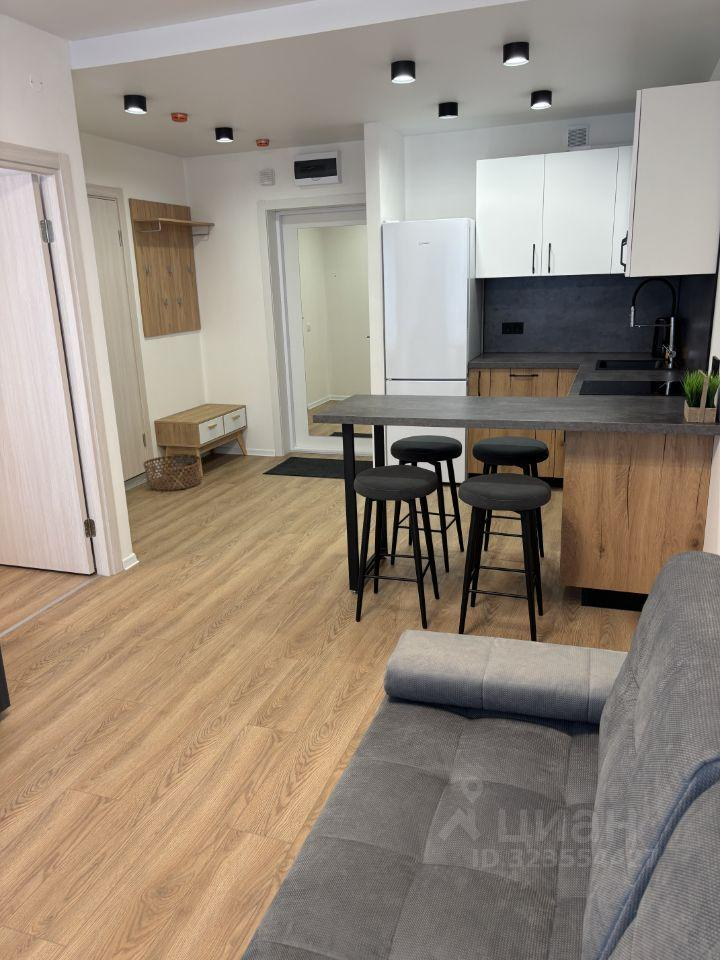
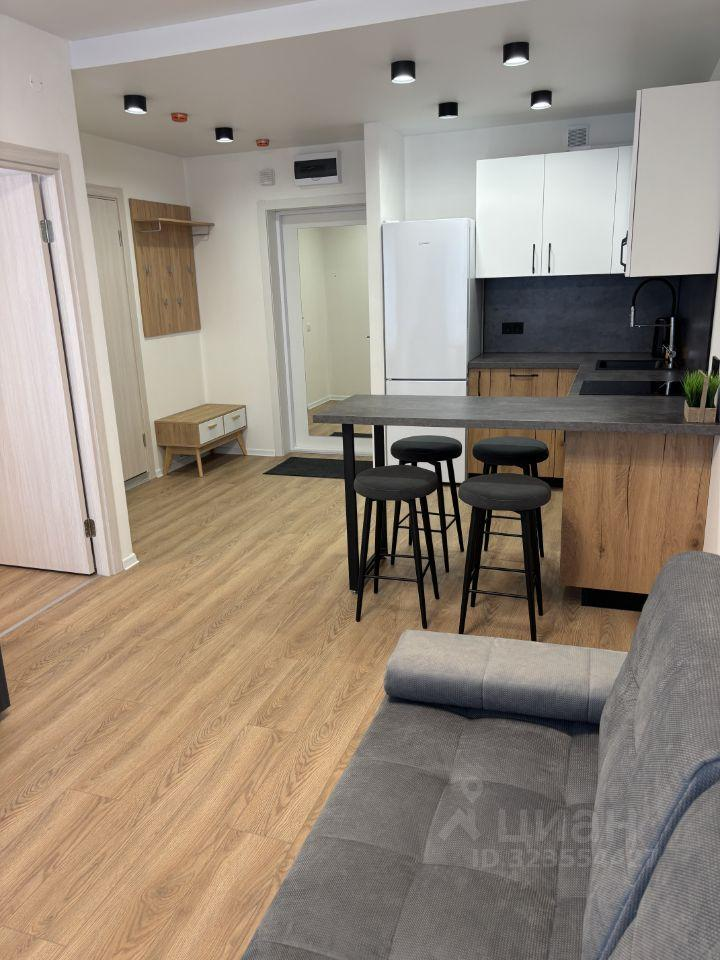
- basket [142,454,203,491]
